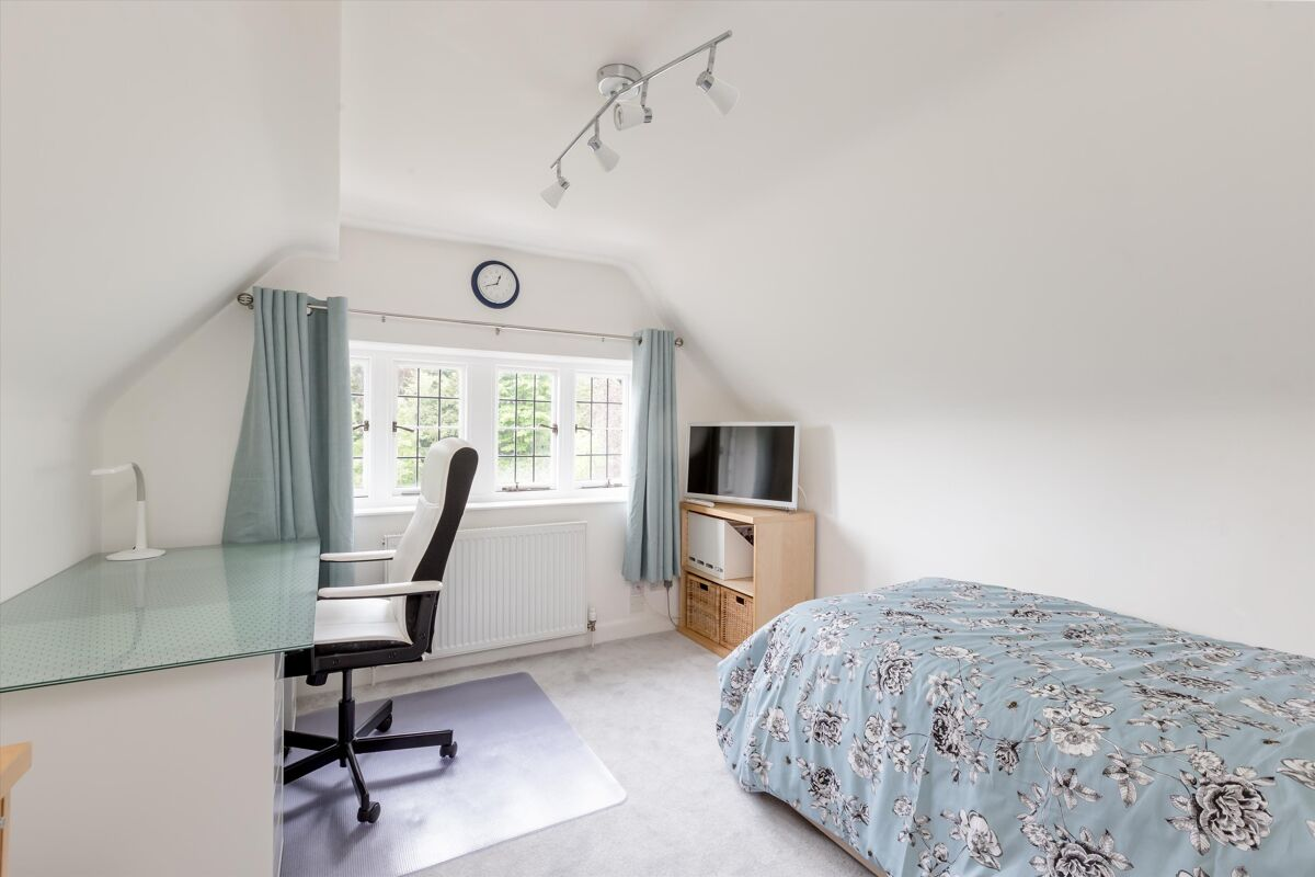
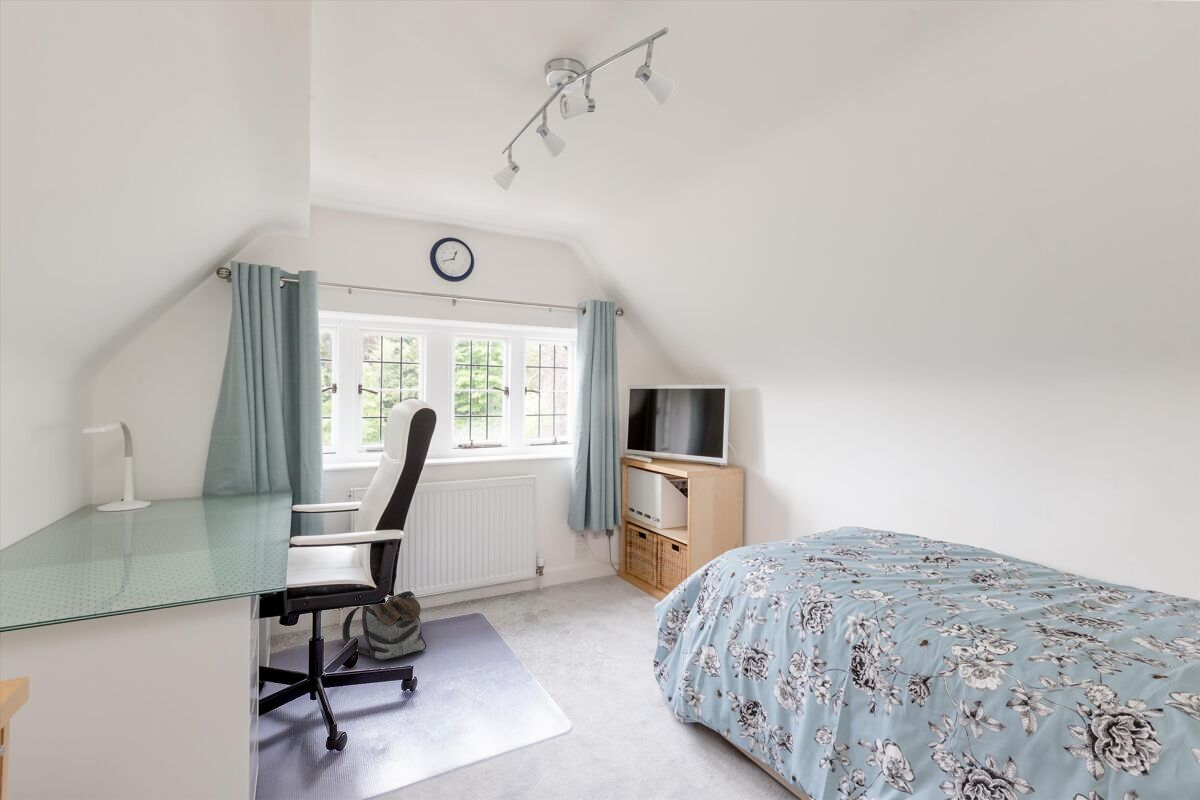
+ backpack [341,590,428,662]
